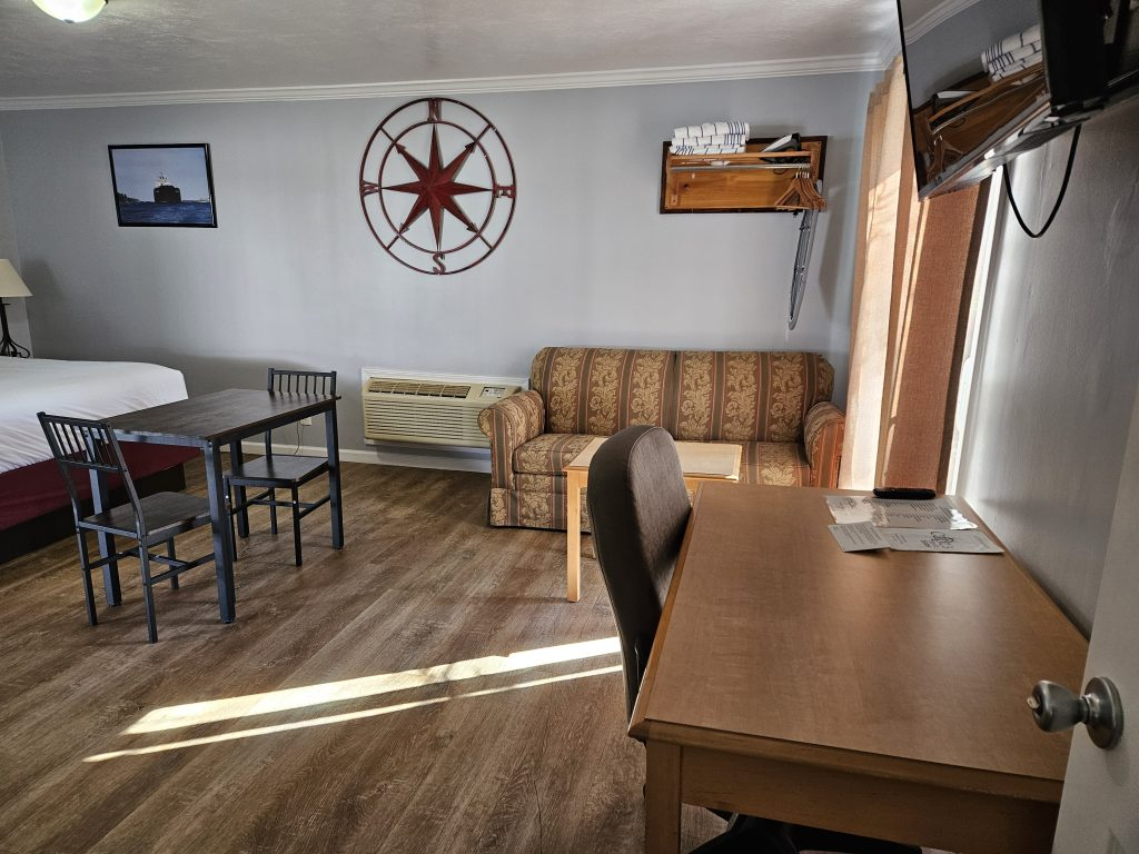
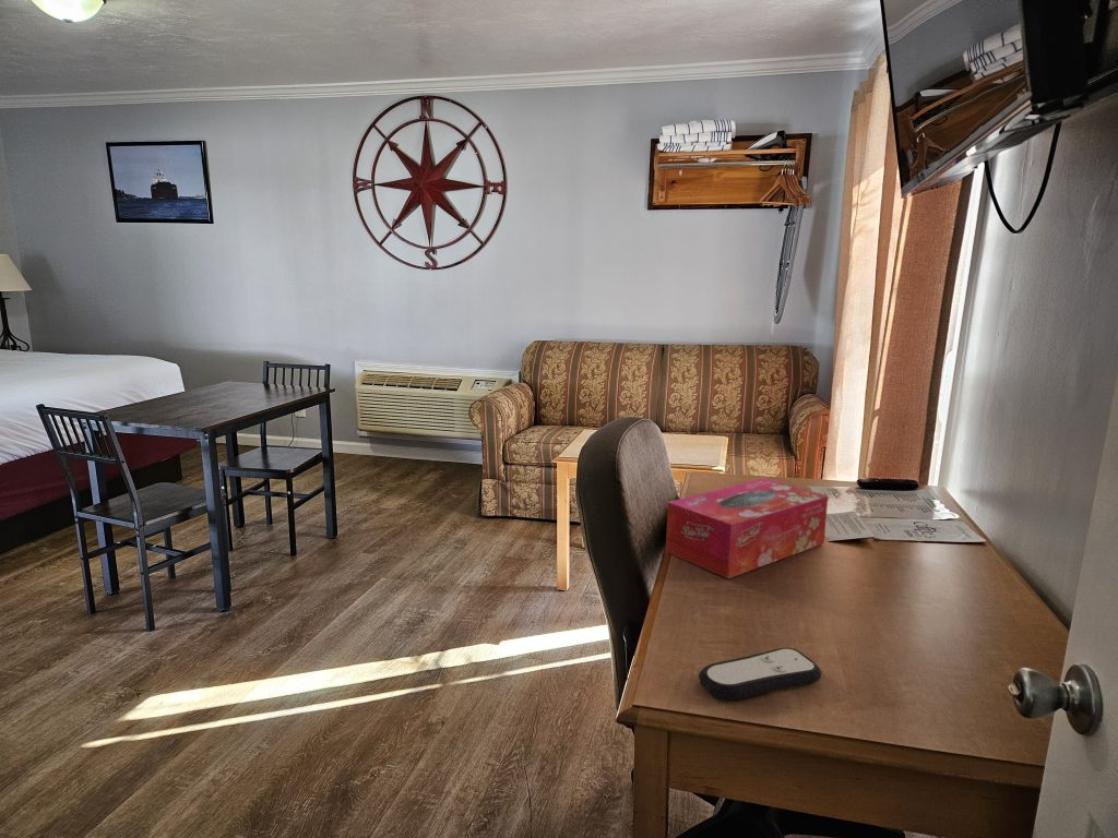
+ tissue box [665,477,829,579]
+ remote control [698,647,822,701]
